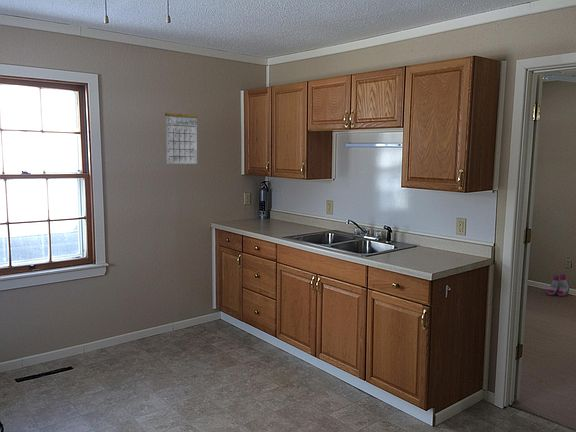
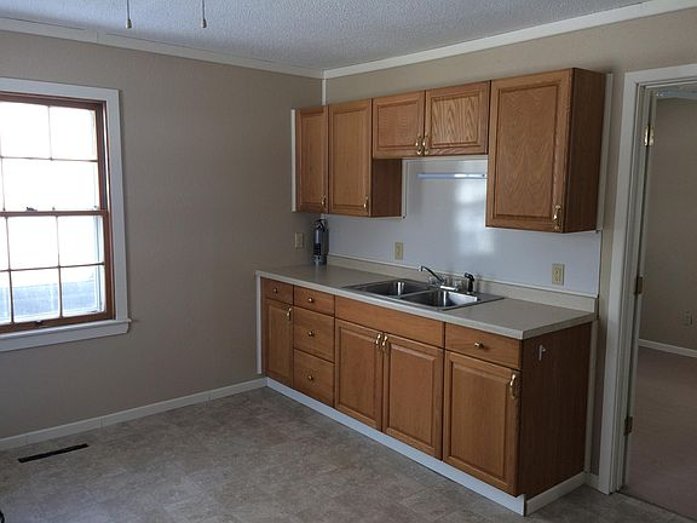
- calendar [164,104,198,165]
- boots [546,273,570,297]
